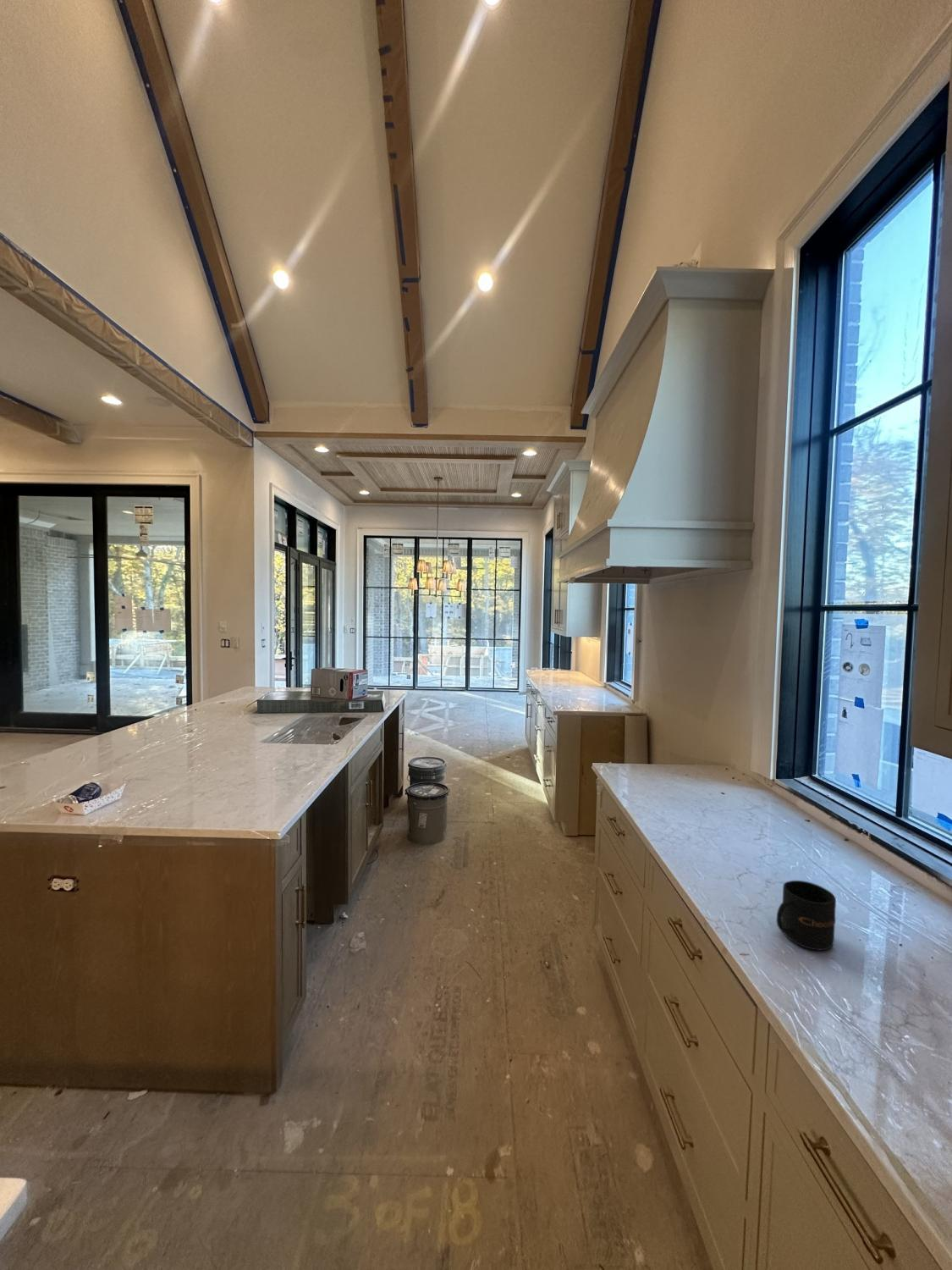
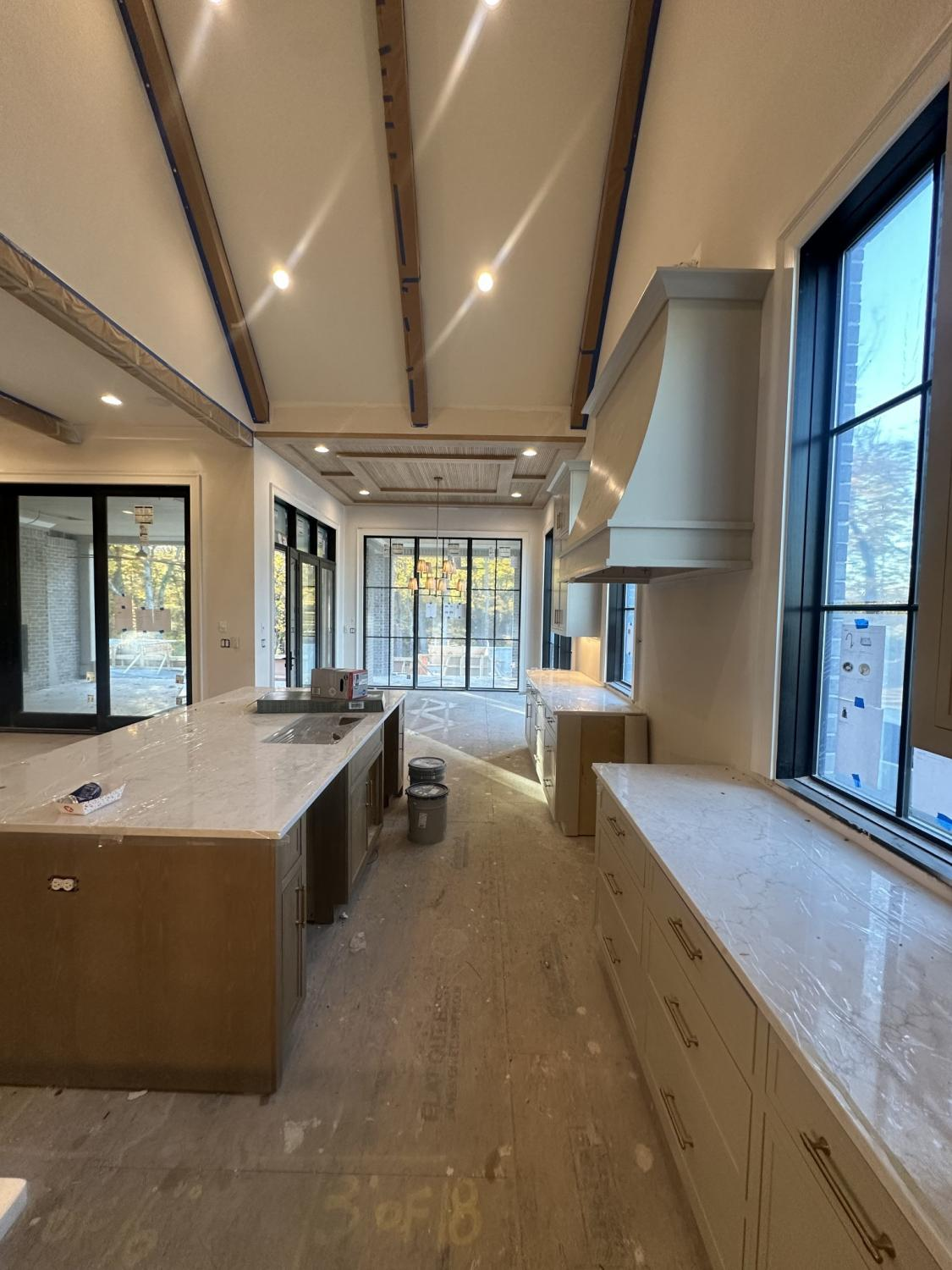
- mug [776,880,837,951]
